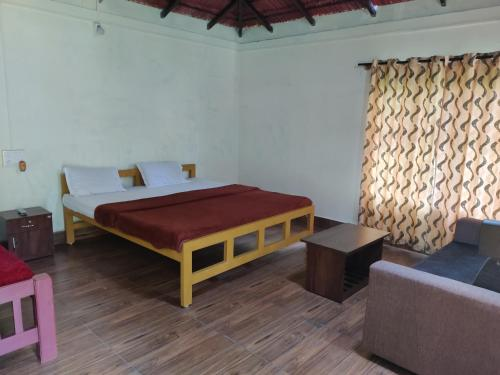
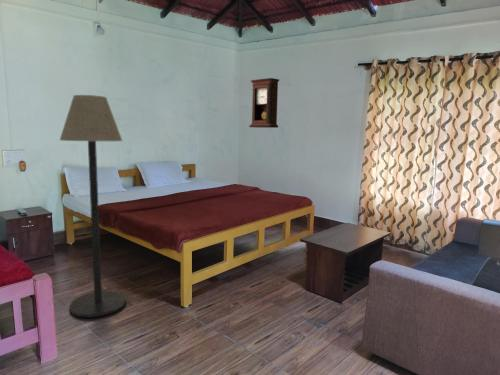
+ floor lamp [59,94,127,319]
+ pendulum clock [248,77,280,129]
